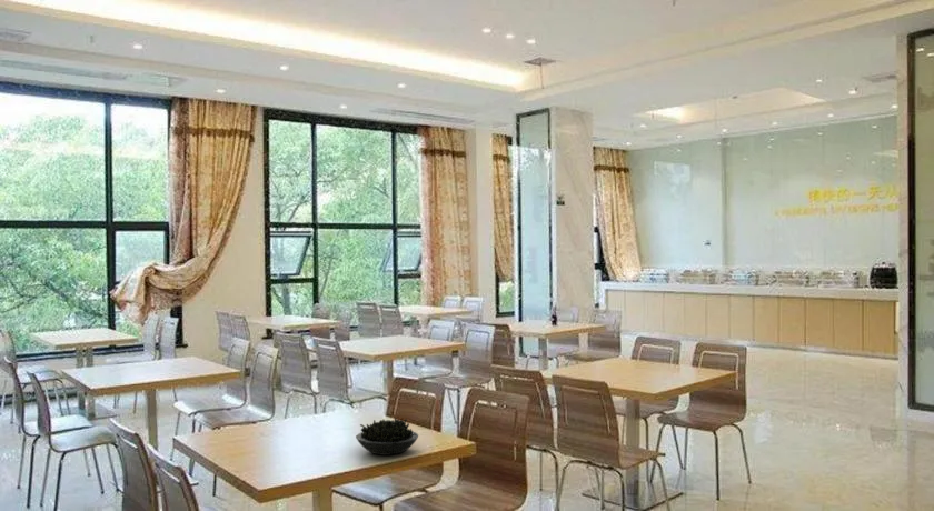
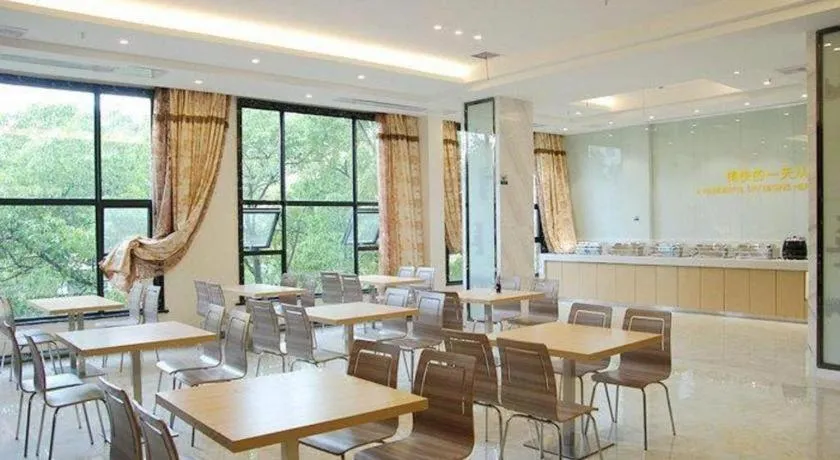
- succulent plant [355,417,419,457]
